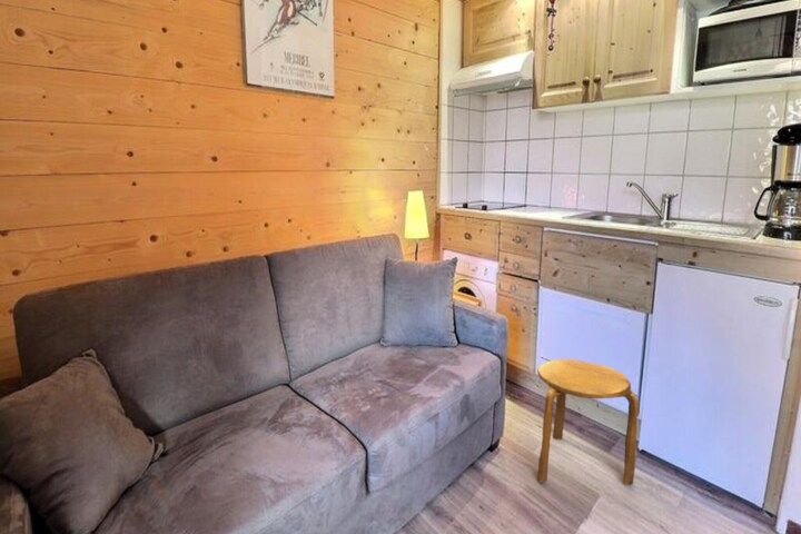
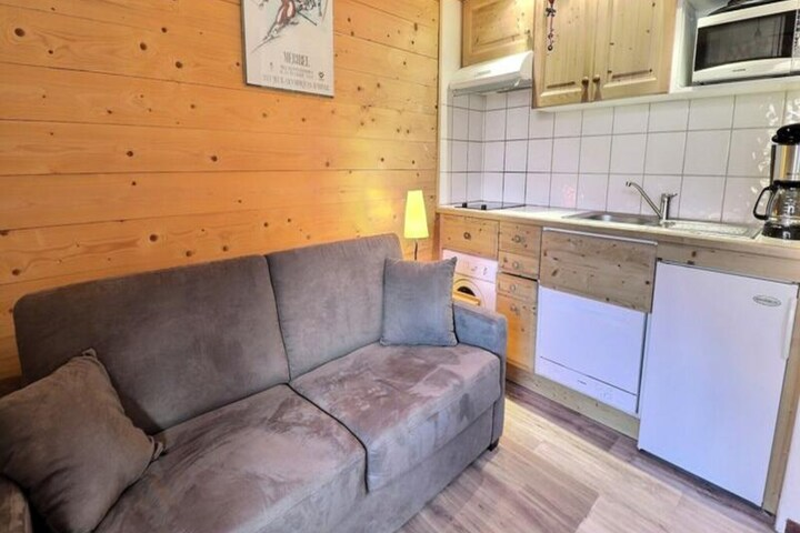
- stool [536,358,640,485]
